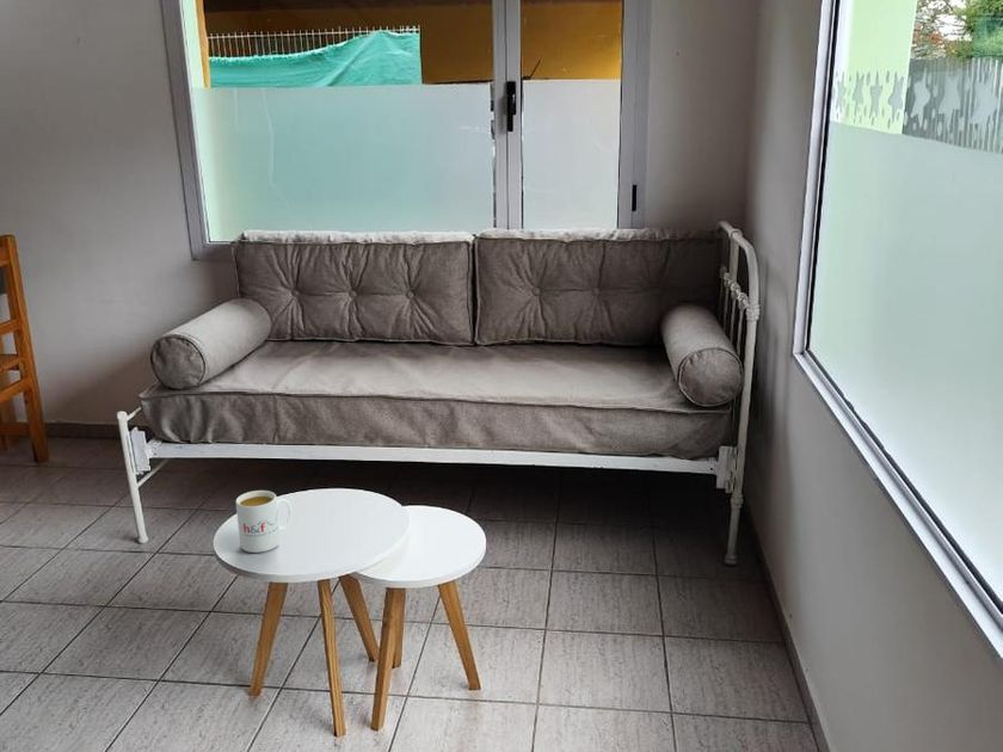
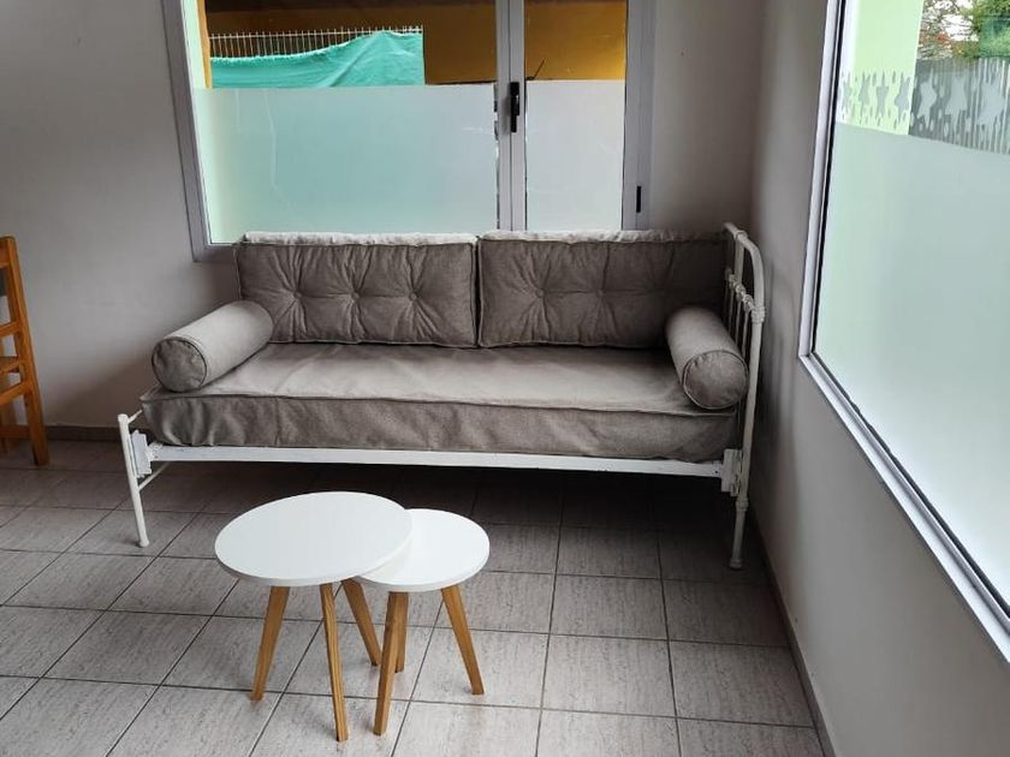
- mug [234,489,293,554]
